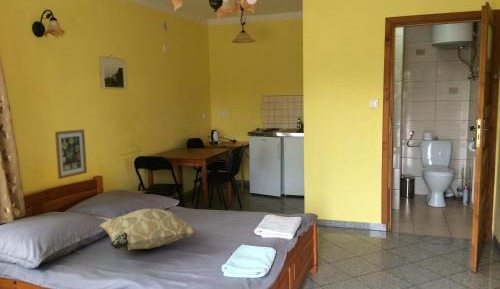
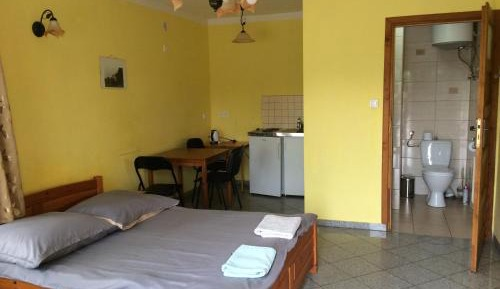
- decorative pillow [98,208,199,251]
- wall art [54,128,88,180]
